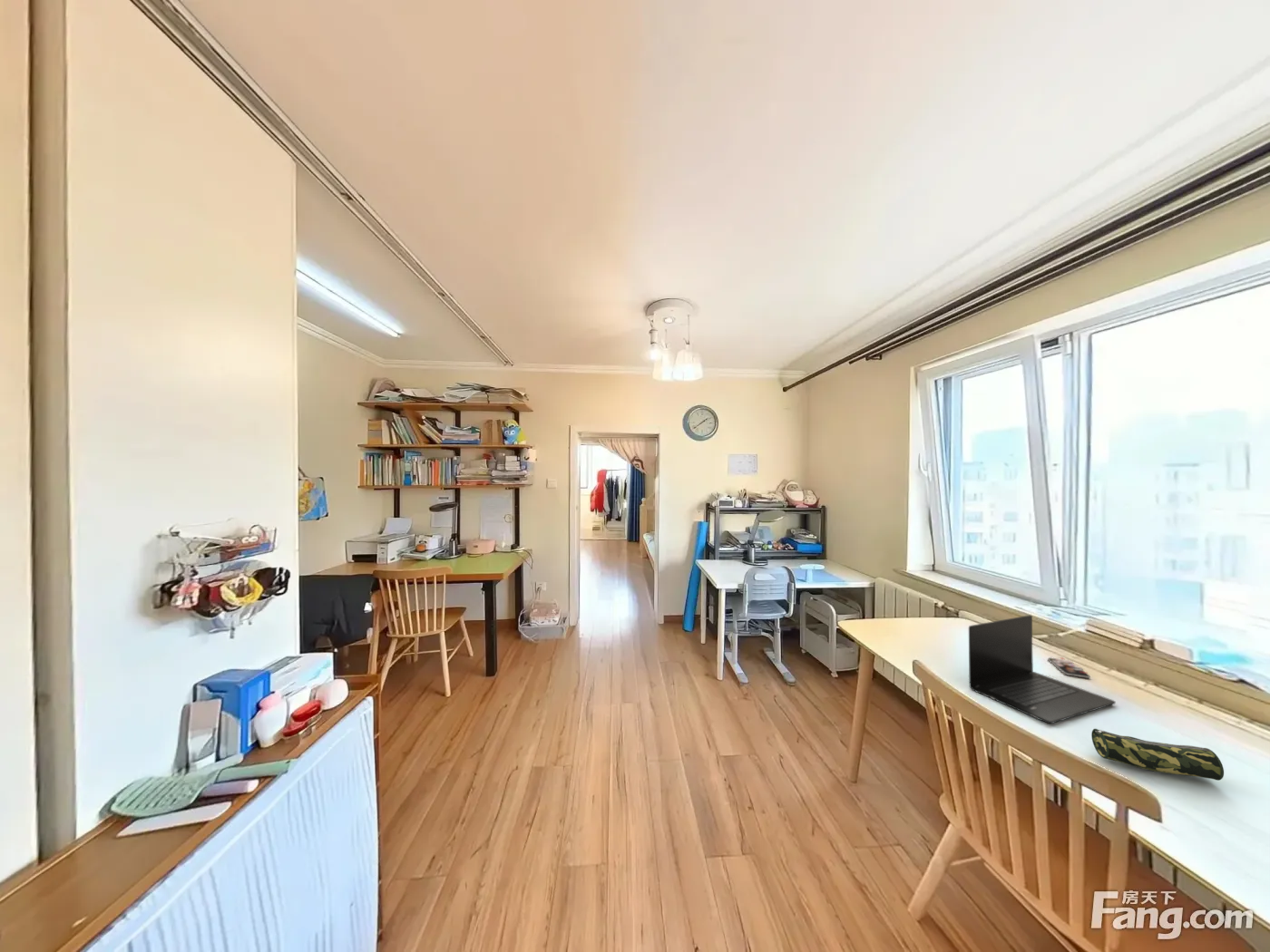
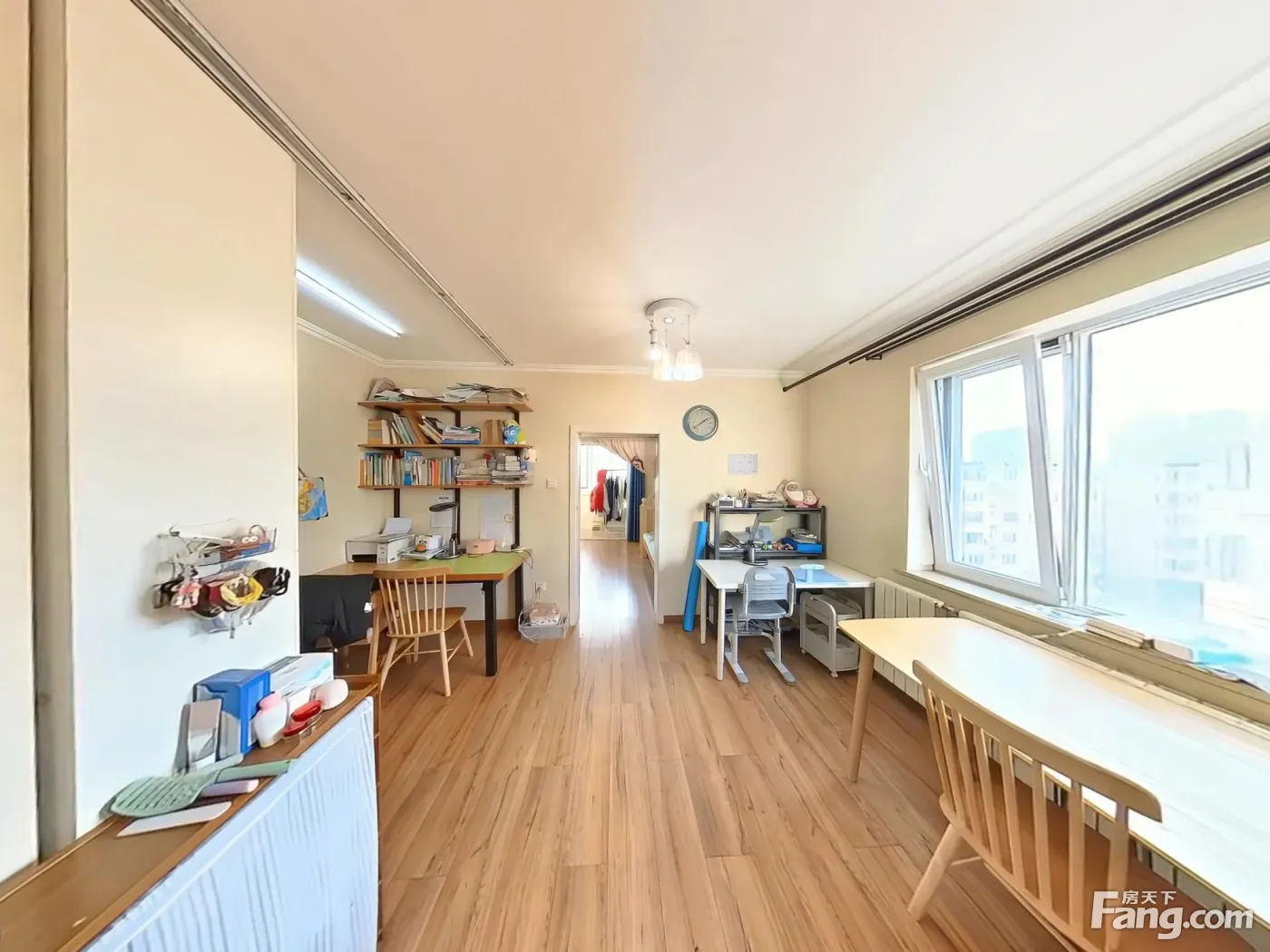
- laptop [968,614,1117,724]
- smartphone [1047,656,1091,679]
- pencil case [1090,728,1225,782]
